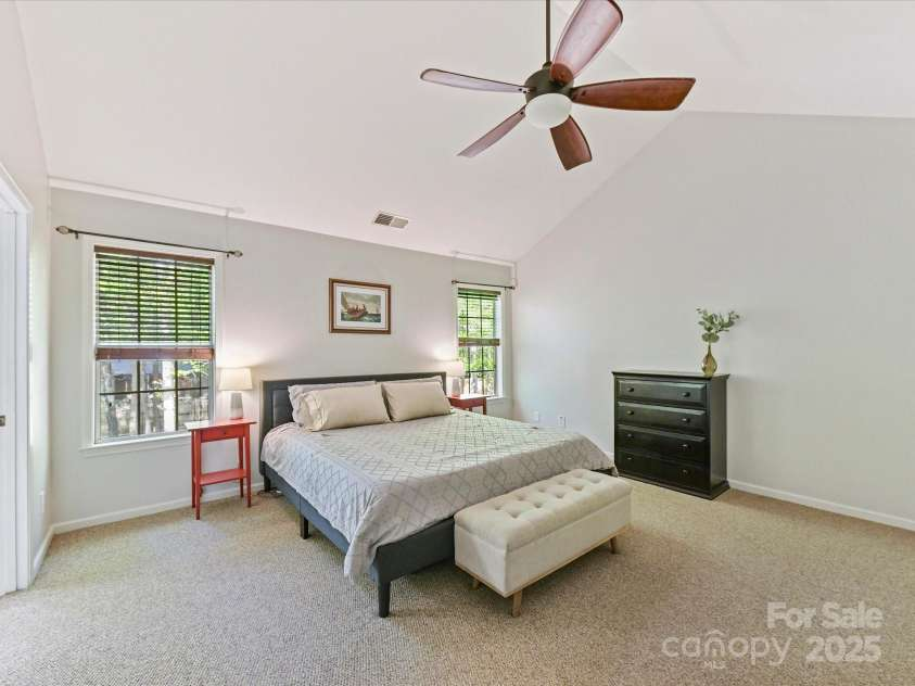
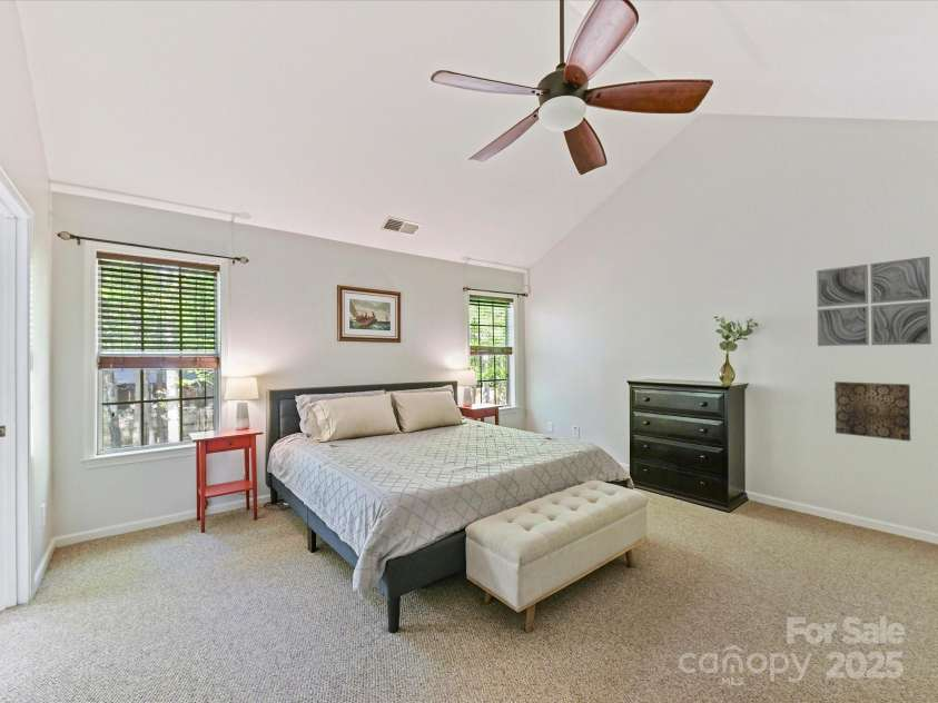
+ wall art [816,256,932,347]
+ wall art [833,380,911,443]
